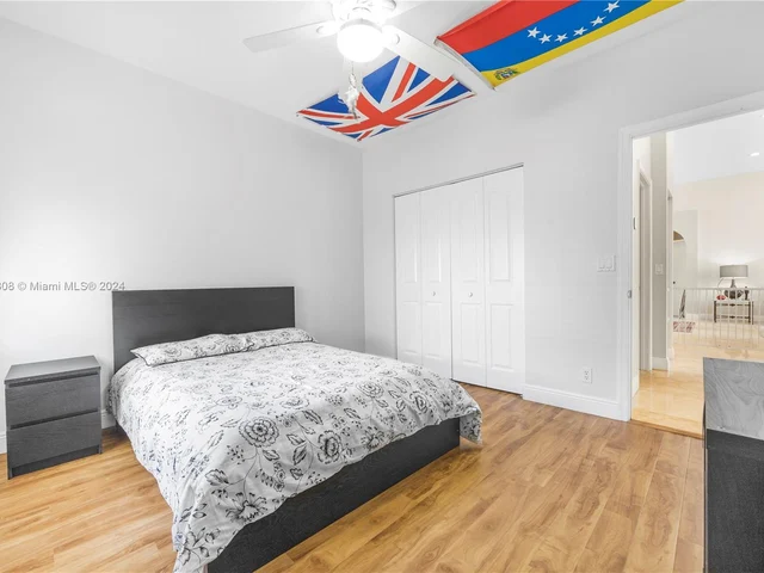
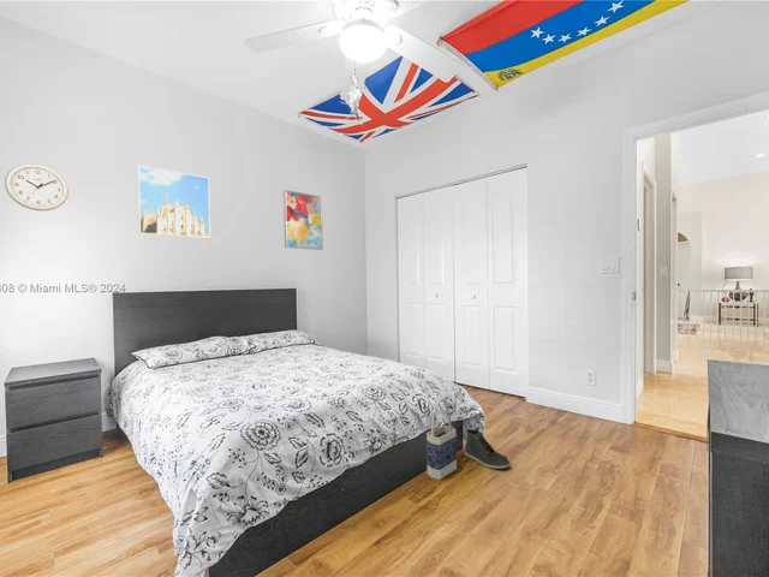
+ bag [425,398,458,481]
+ wall clock [4,162,70,212]
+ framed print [136,163,211,239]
+ wall art [282,189,324,251]
+ sneaker [464,429,511,470]
